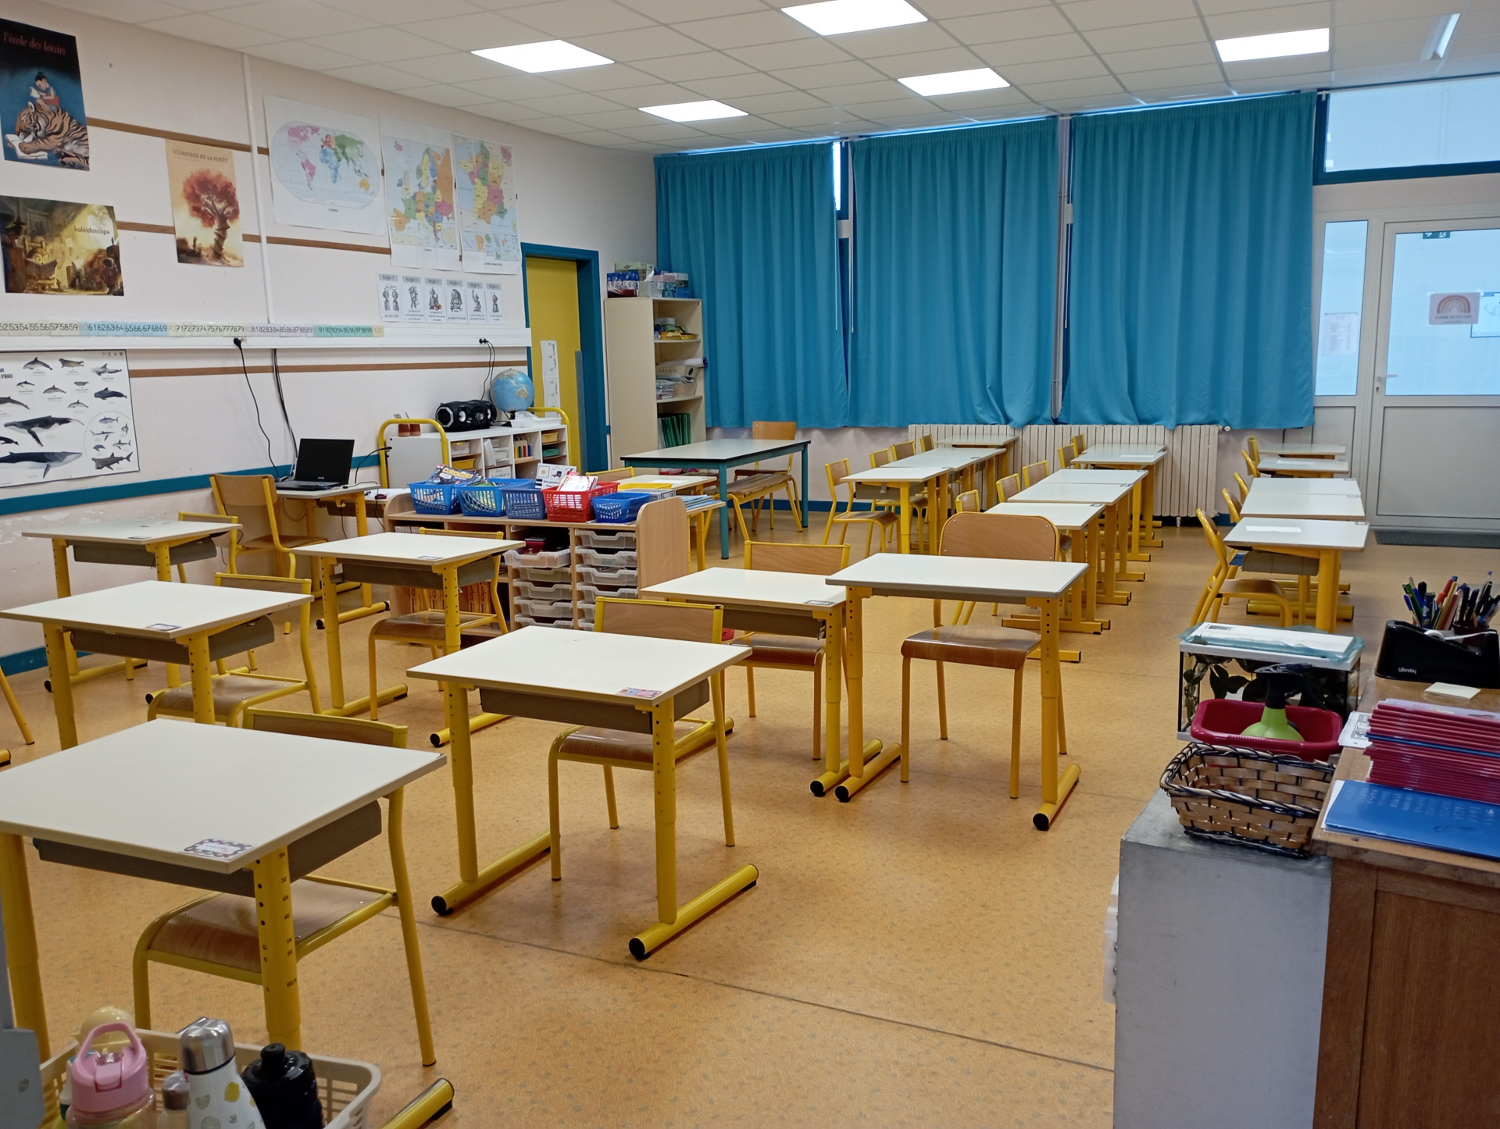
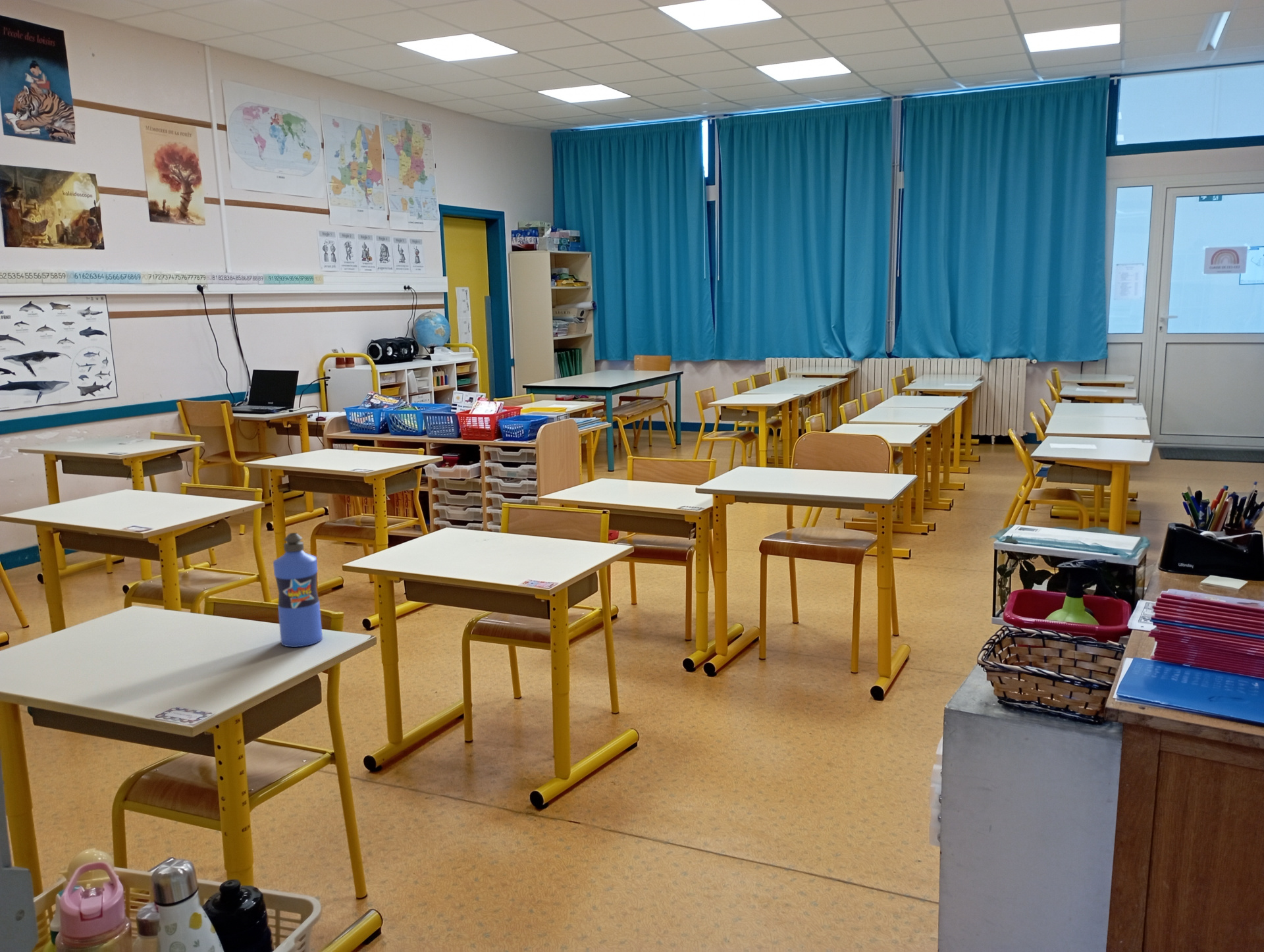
+ water bottle [273,532,323,648]
